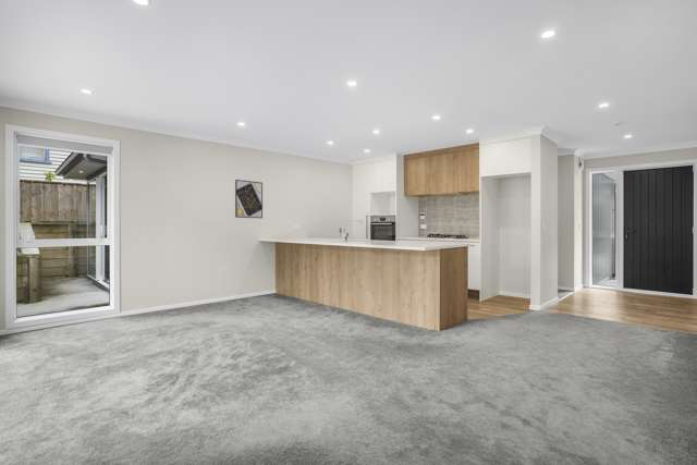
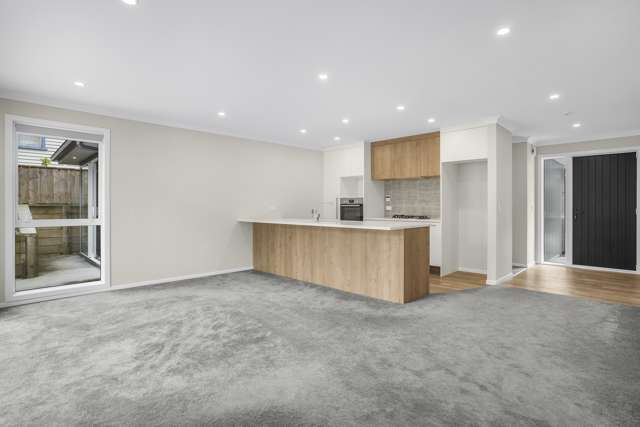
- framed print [234,179,264,219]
